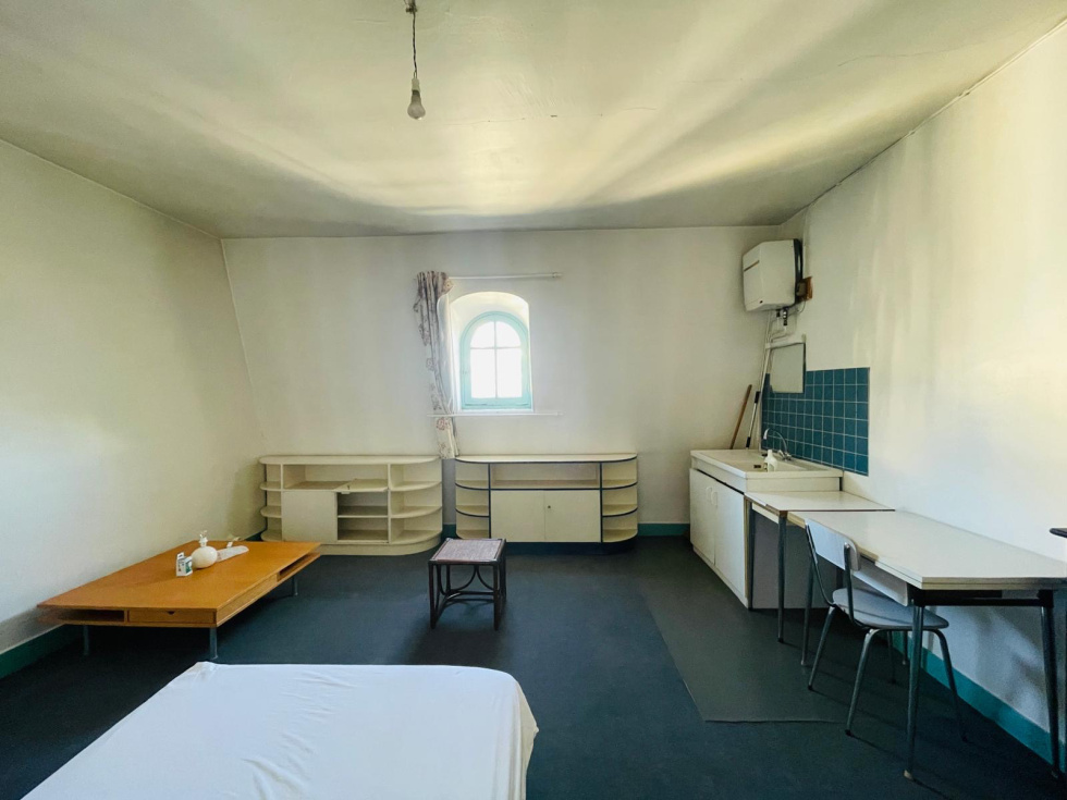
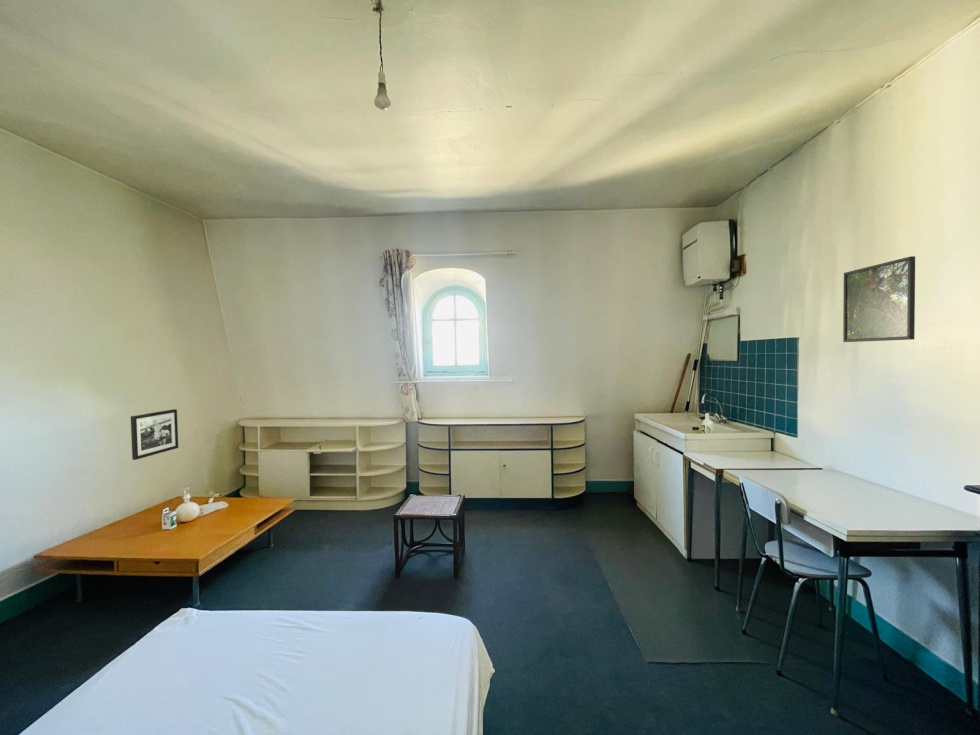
+ picture frame [130,408,179,461]
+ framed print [842,255,916,343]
